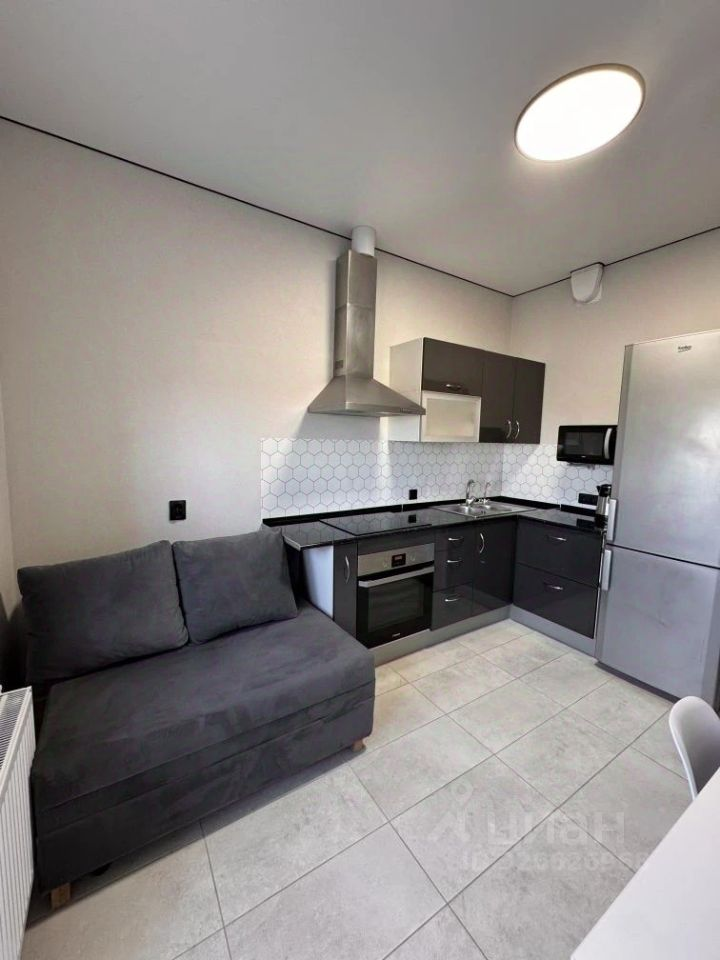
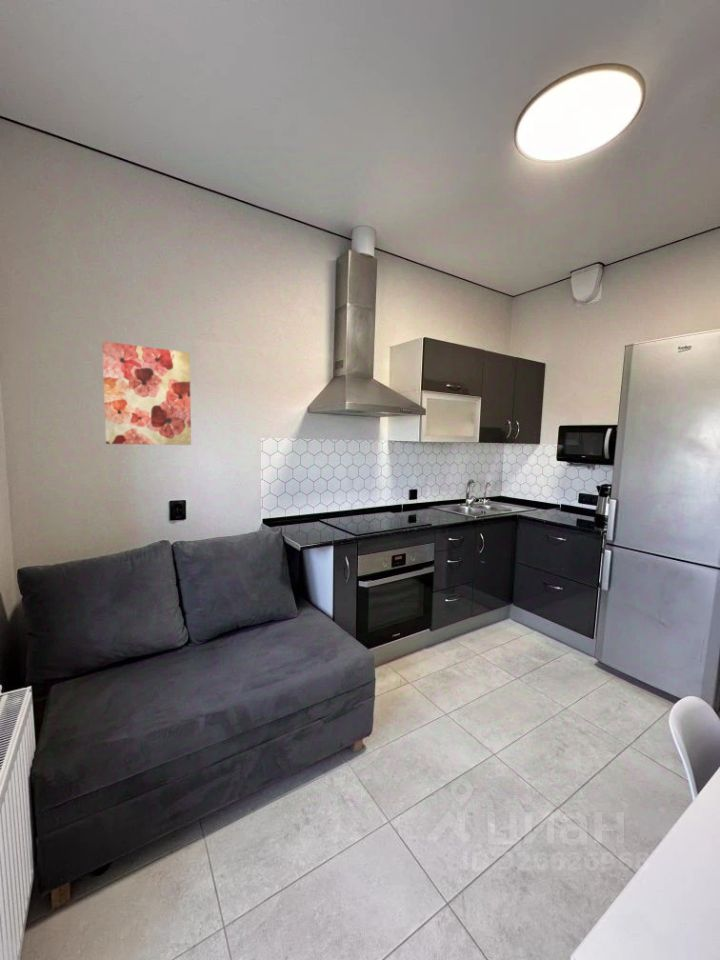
+ wall art [101,340,192,446]
